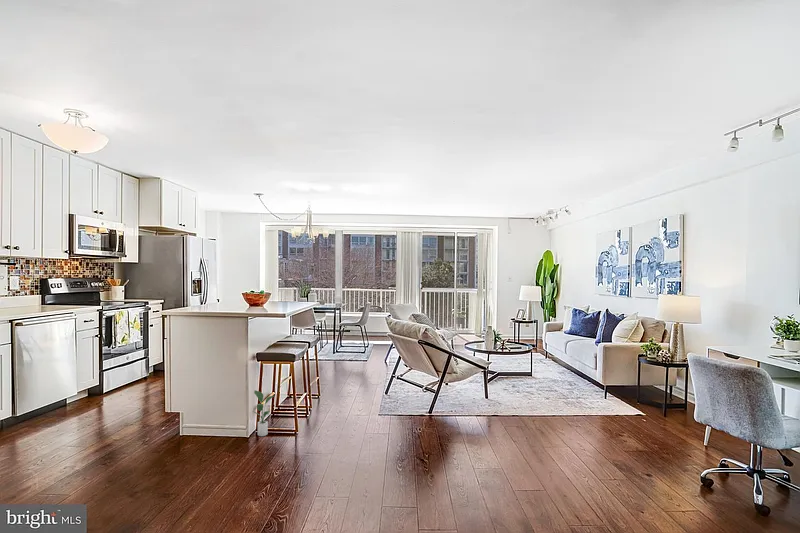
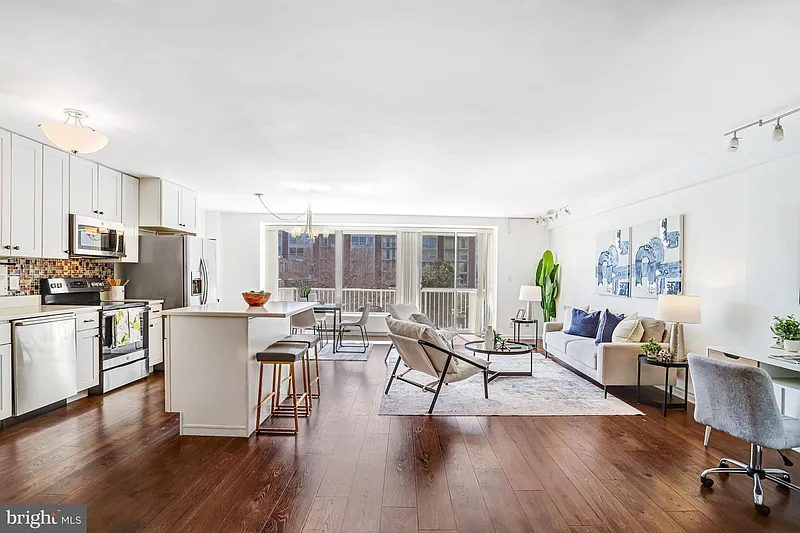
- potted plant [252,389,276,437]
